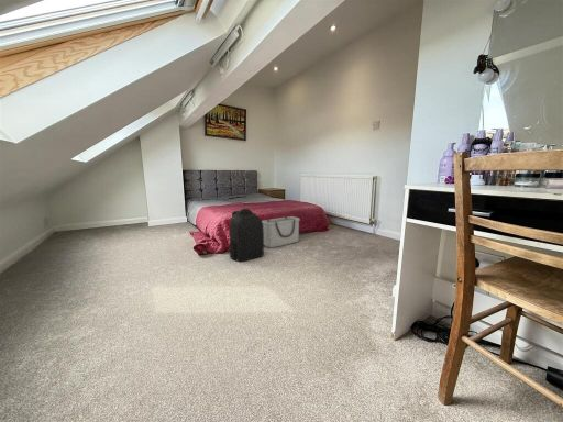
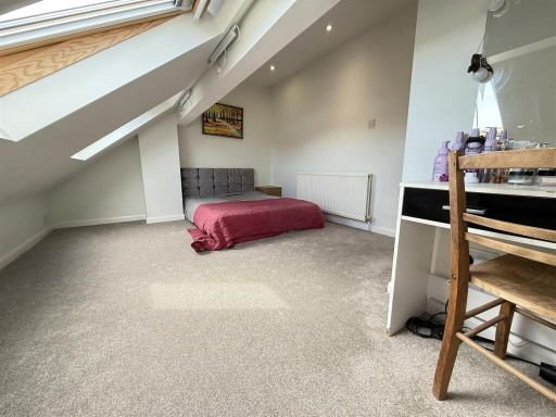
- storage bin [262,215,301,249]
- backpack [229,208,265,263]
